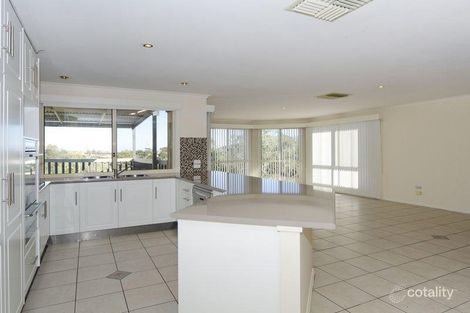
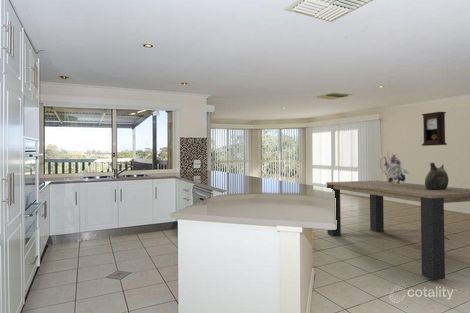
+ dining table [325,180,470,281]
+ bouquet [374,148,410,185]
+ ceramic jug [424,162,450,190]
+ pendulum clock [421,111,448,147]
